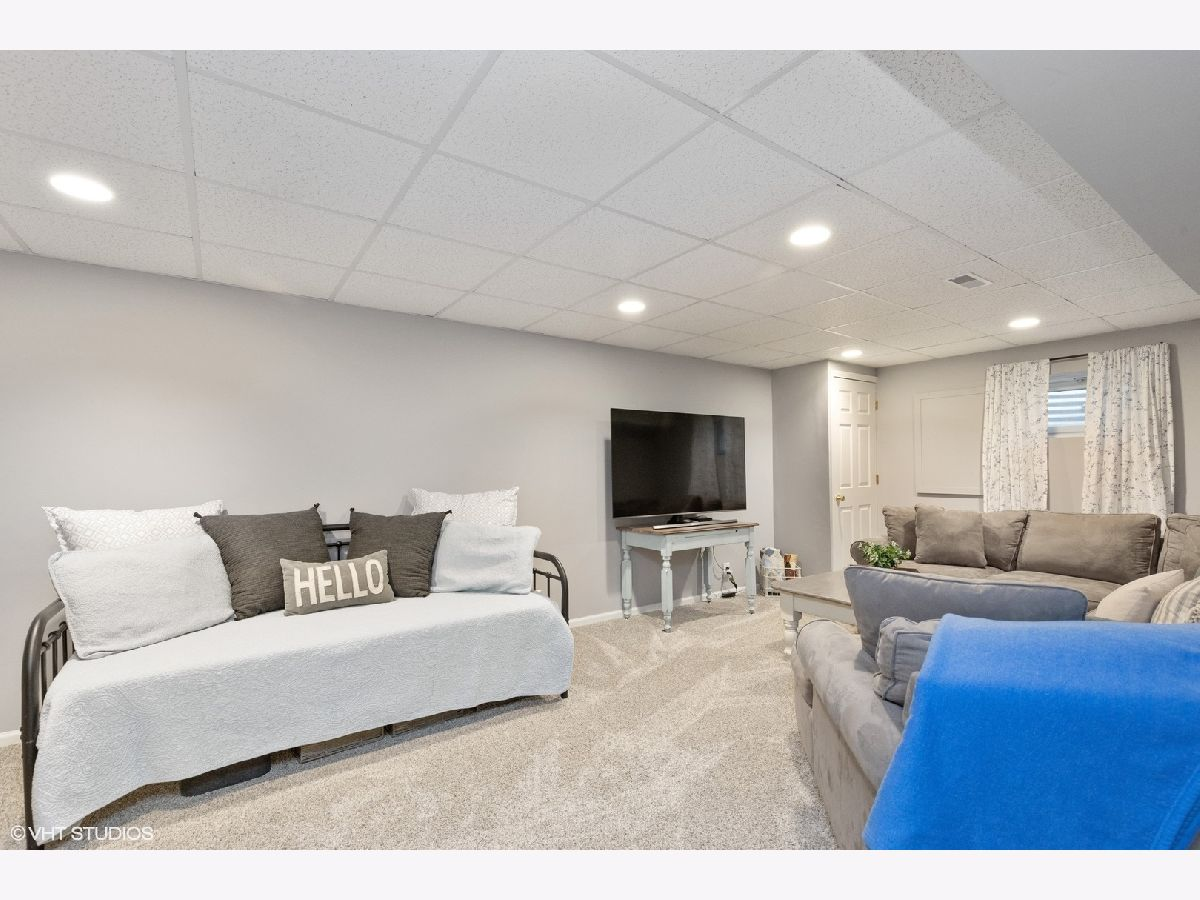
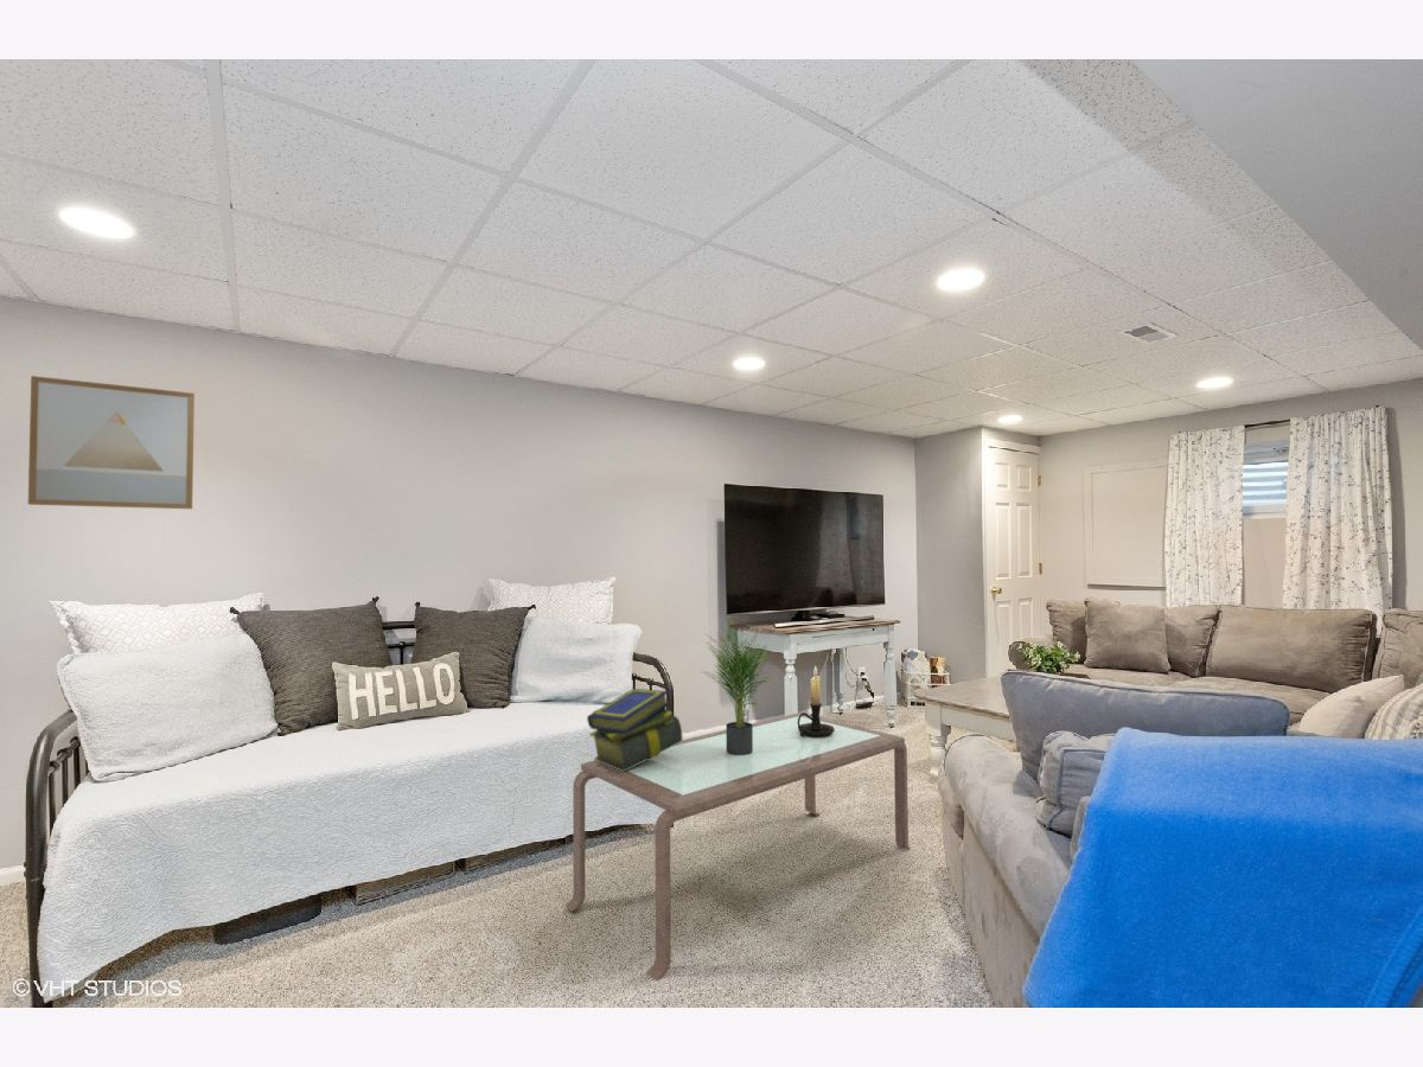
+ candle holder [798,665,835,737]
+ stack of books [586,688,683,772]
+ potted plant [702,615,774,755]
+ wall art [27,375,196,510]
+ coffee table [564,711,912,982]
